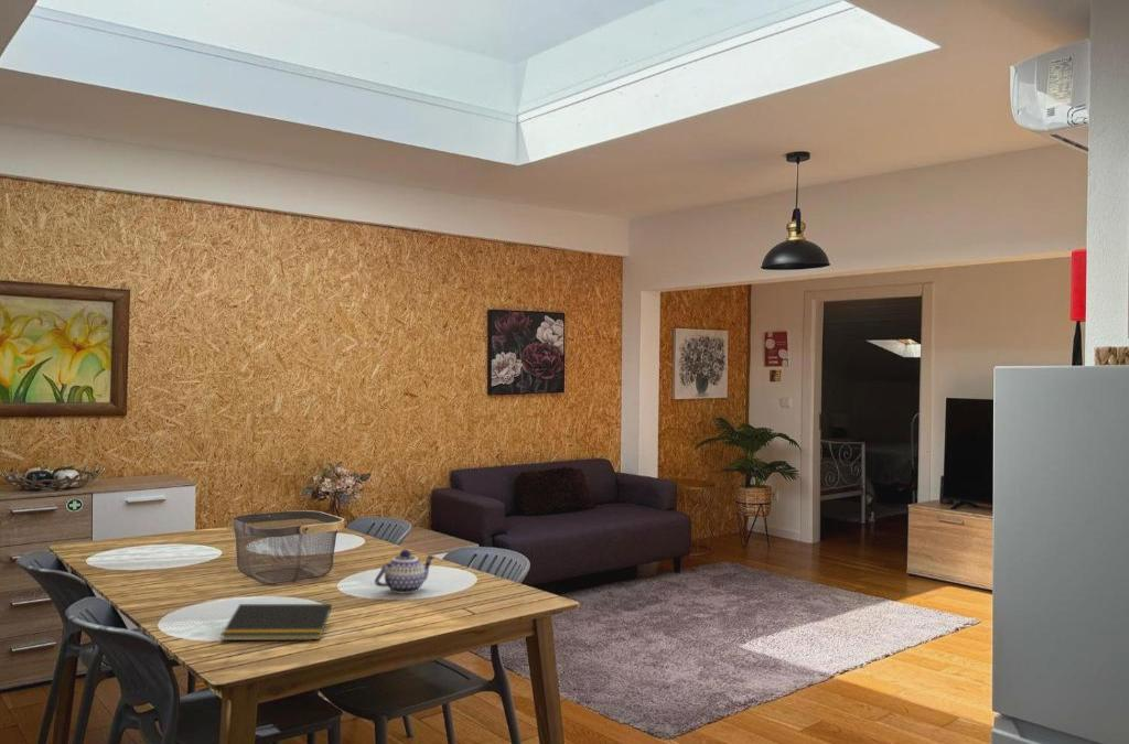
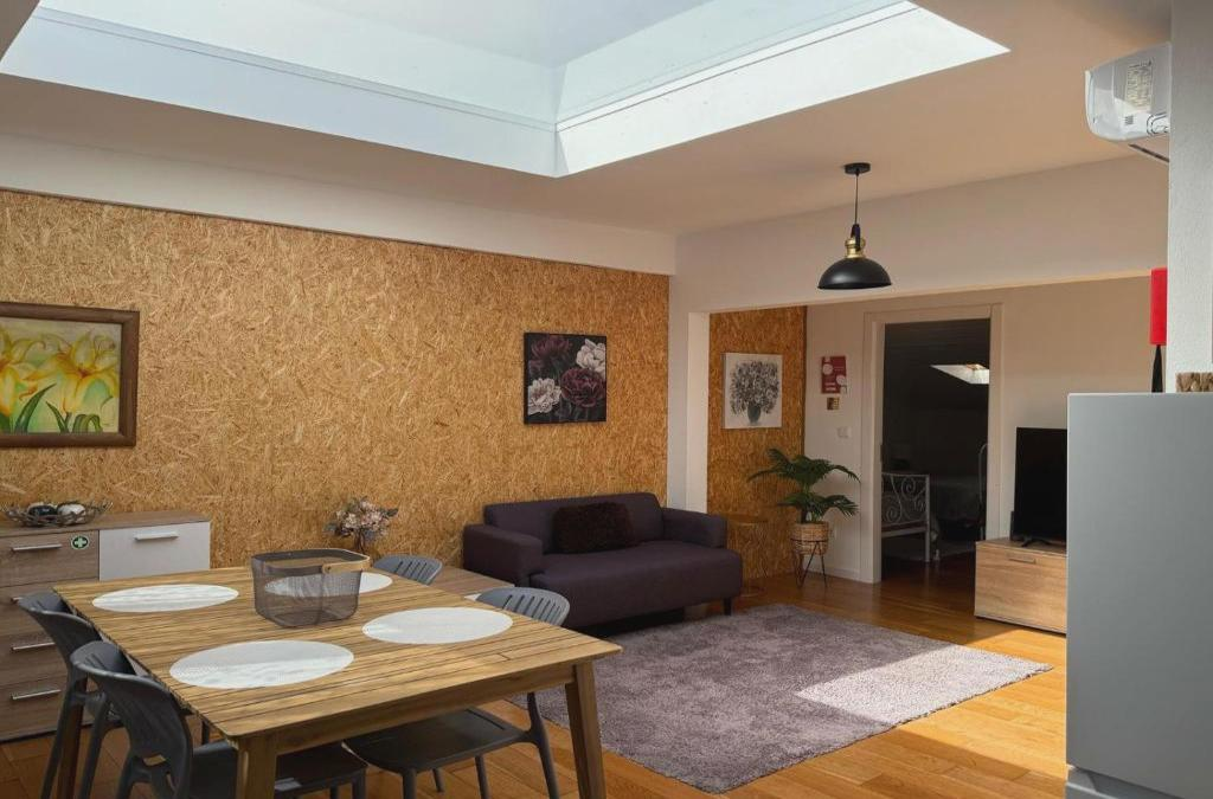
- notepad [219,603,333,641]
- teapot [374,549,436,594]
